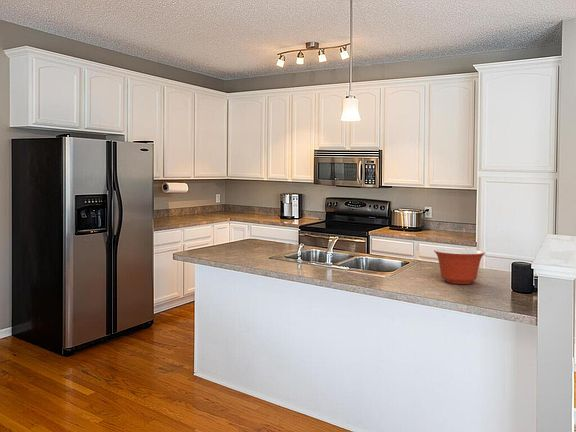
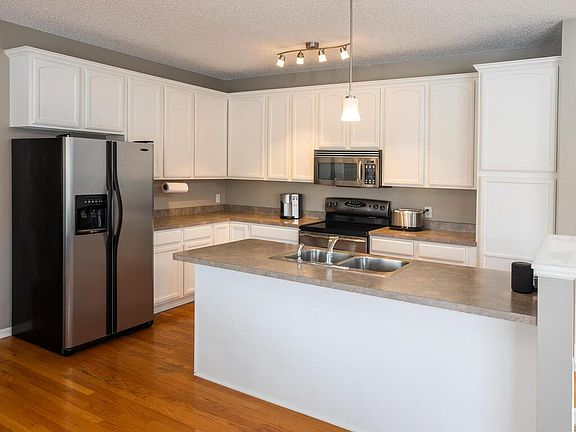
- mixing bowl [433,248,486,285]
